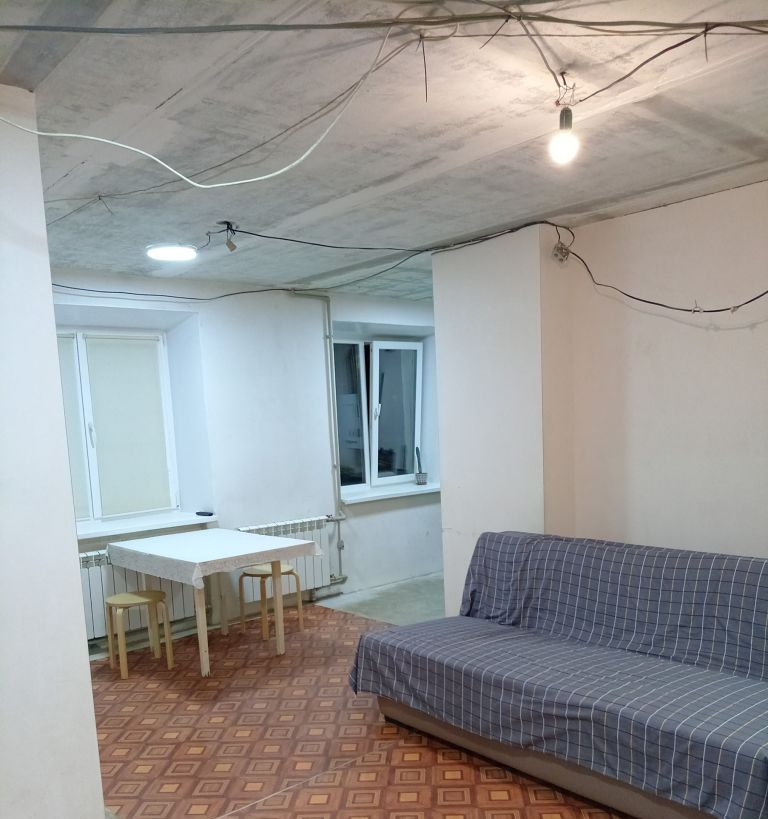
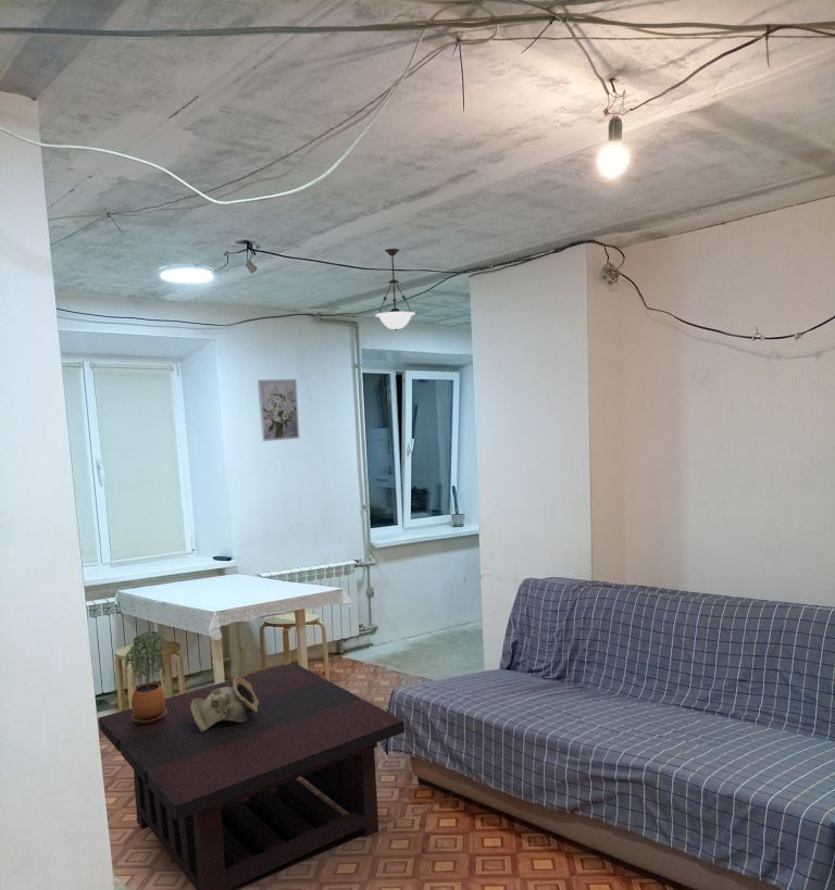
+ wall art [257,378,300,442]
+ coffee table [98,662,406,890]
+ potted plant [124,630,169,724]
+ decorative bowl [190,674,259,732]
+ pendant light [374,248,416,331]
